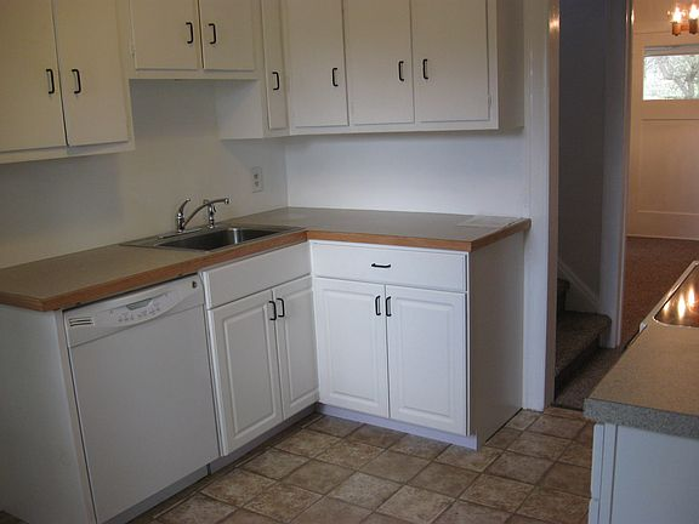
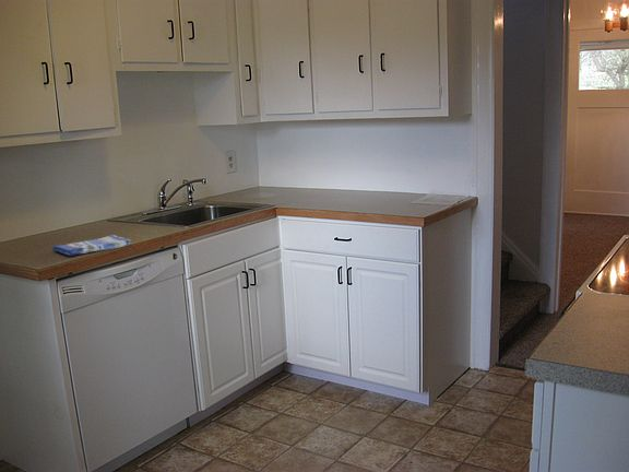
+ dish towel [51,234,131,257]
